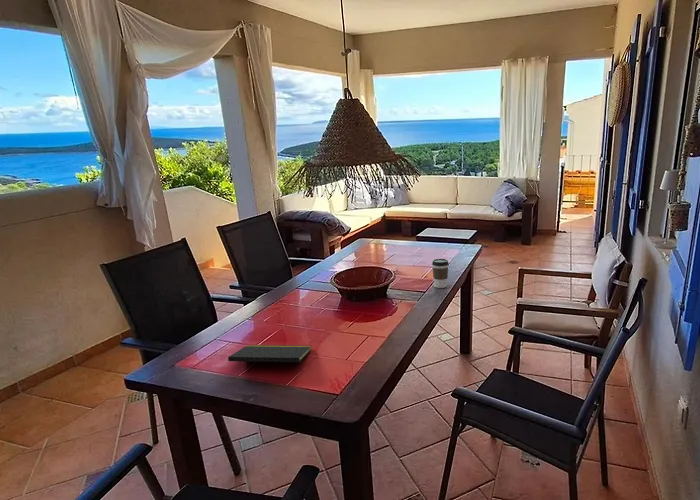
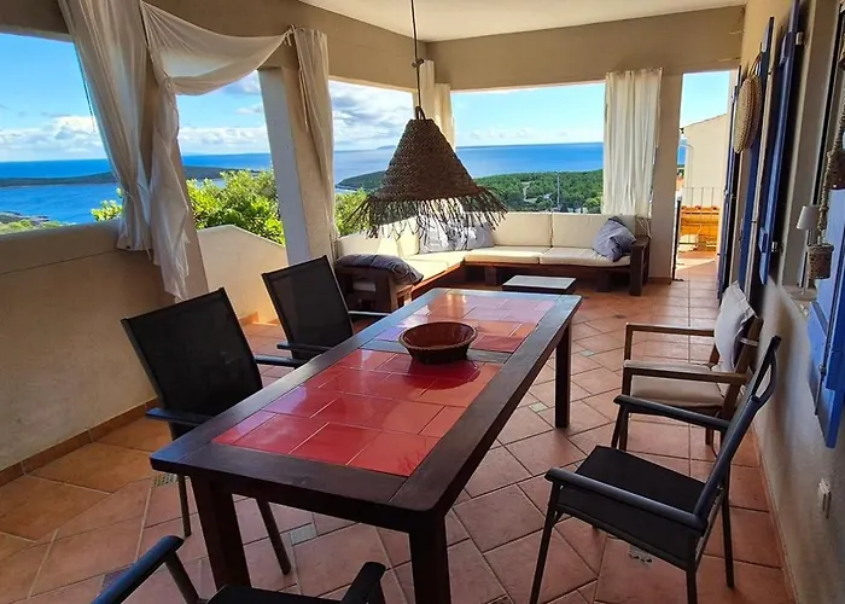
- coffee cup [431,258,450,289]
- notepad [227,344,312,372]
